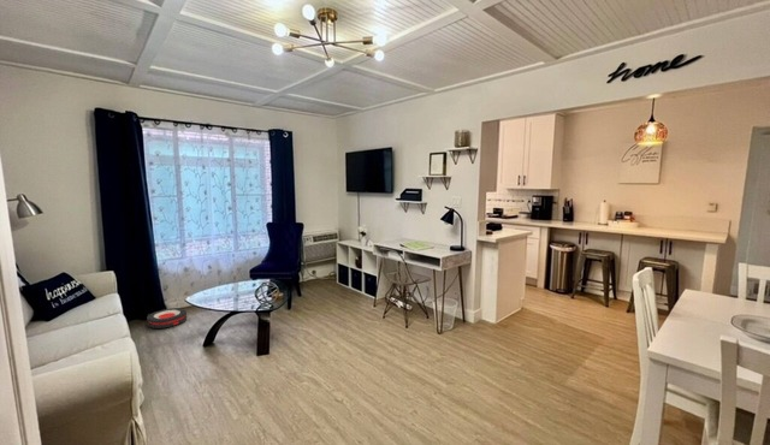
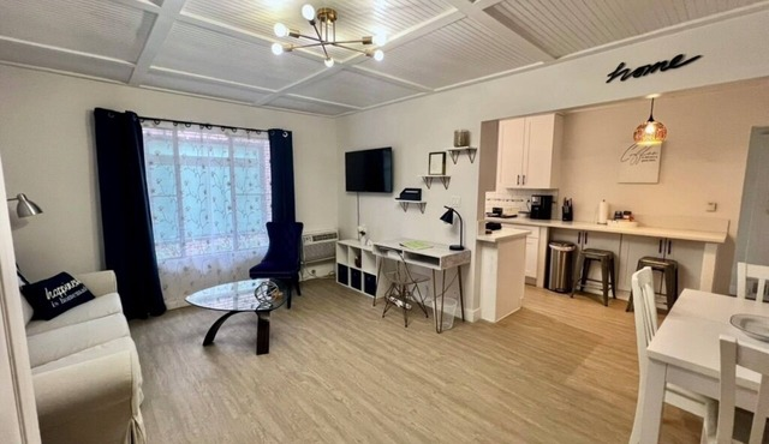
- robot vacuum [146,307,188,330]
